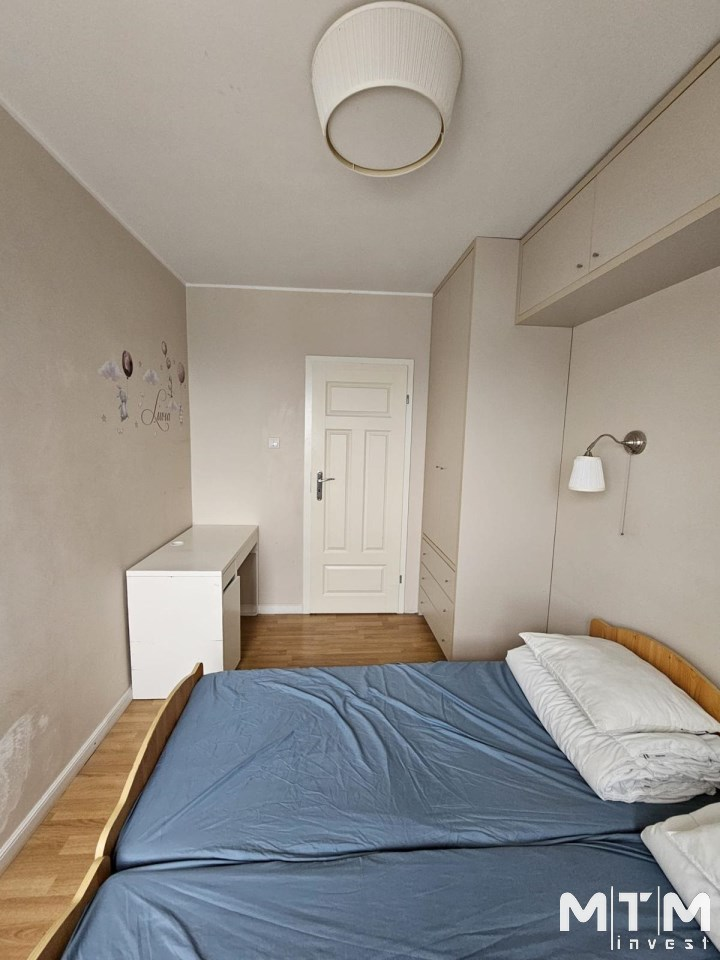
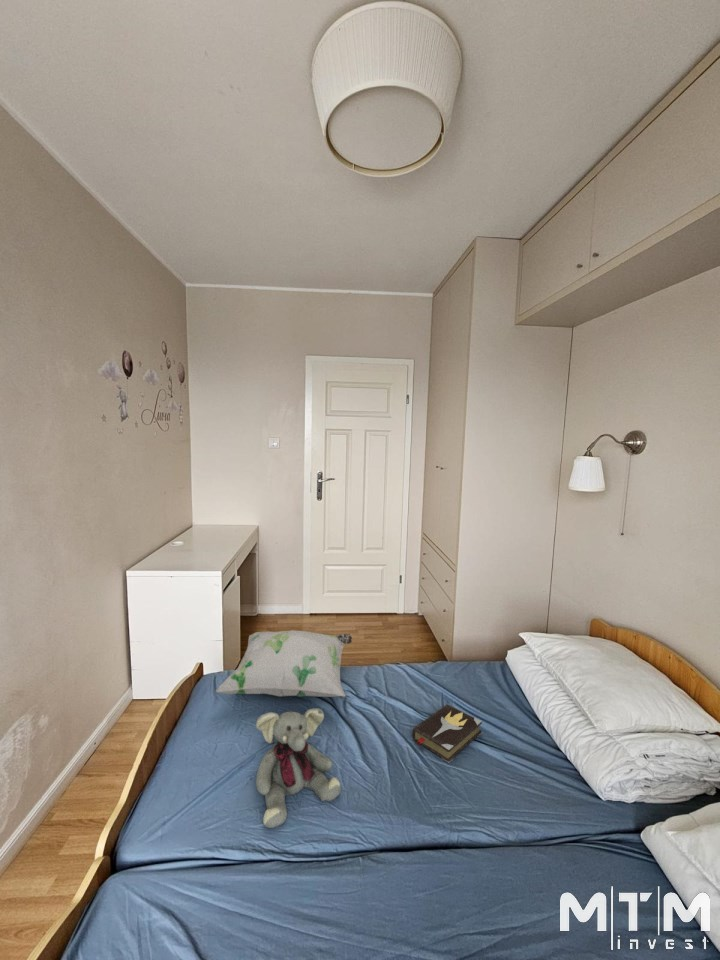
+ decorative pillow [215,629,353,698]
+ plush elephant [255,707,342,829]
+ hardback book [412,704,483,764]
